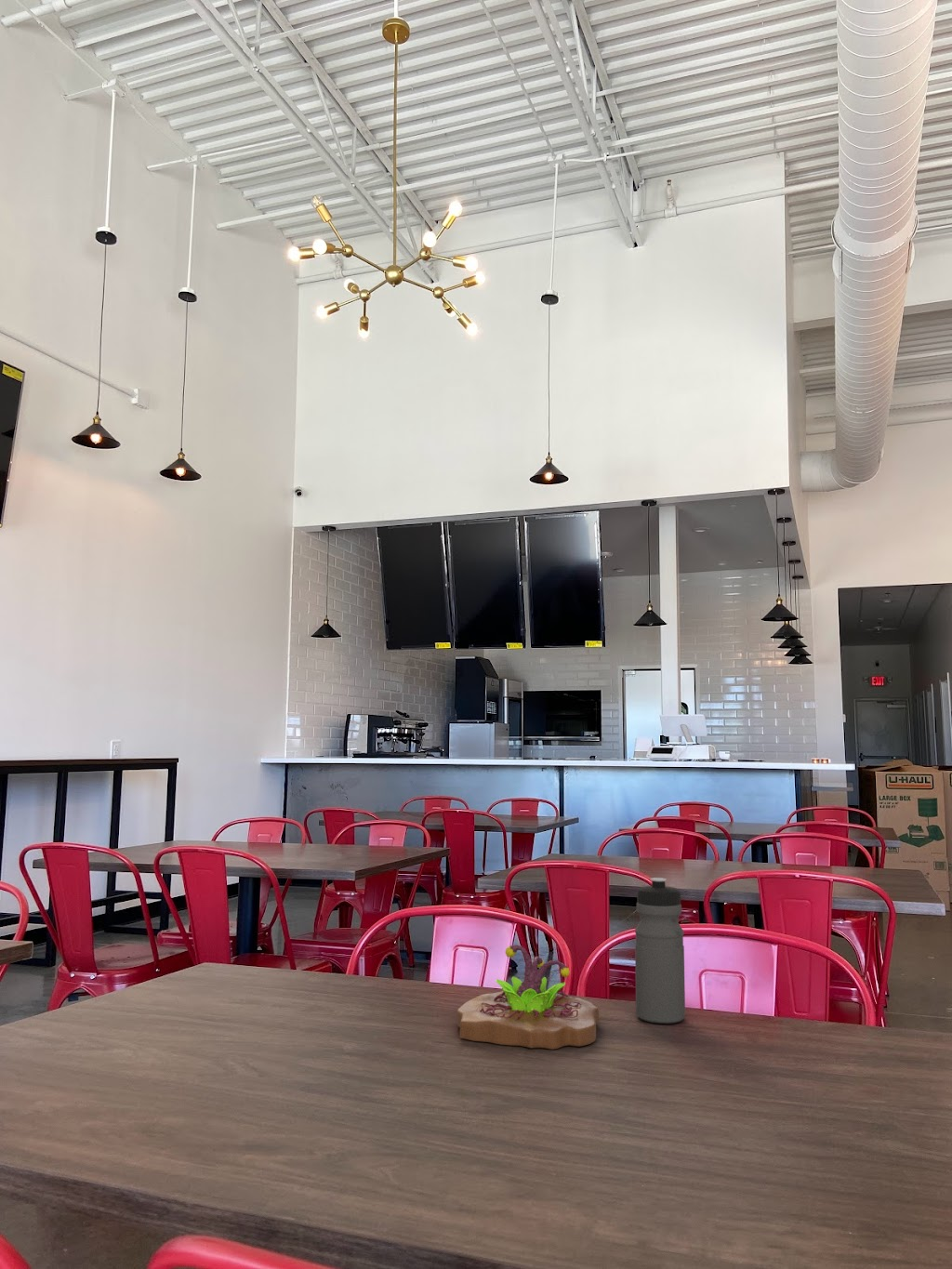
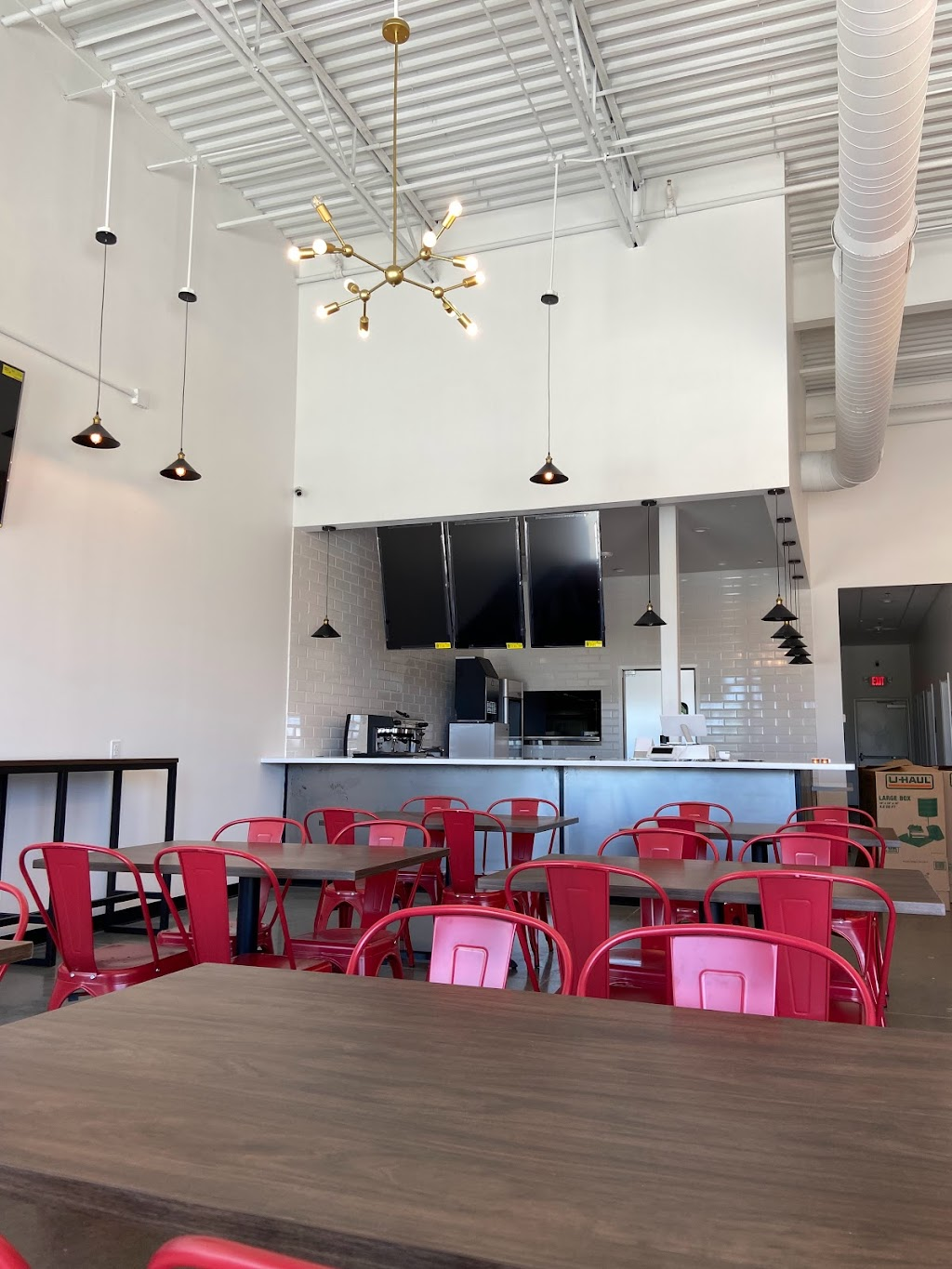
- water bottle [634,877,686,1024]
- succulent planter [456,944,600,1051]
